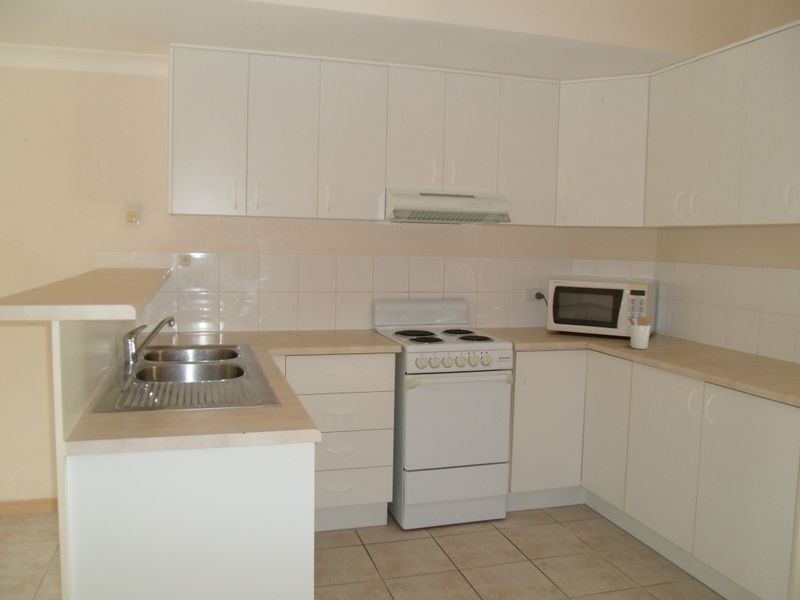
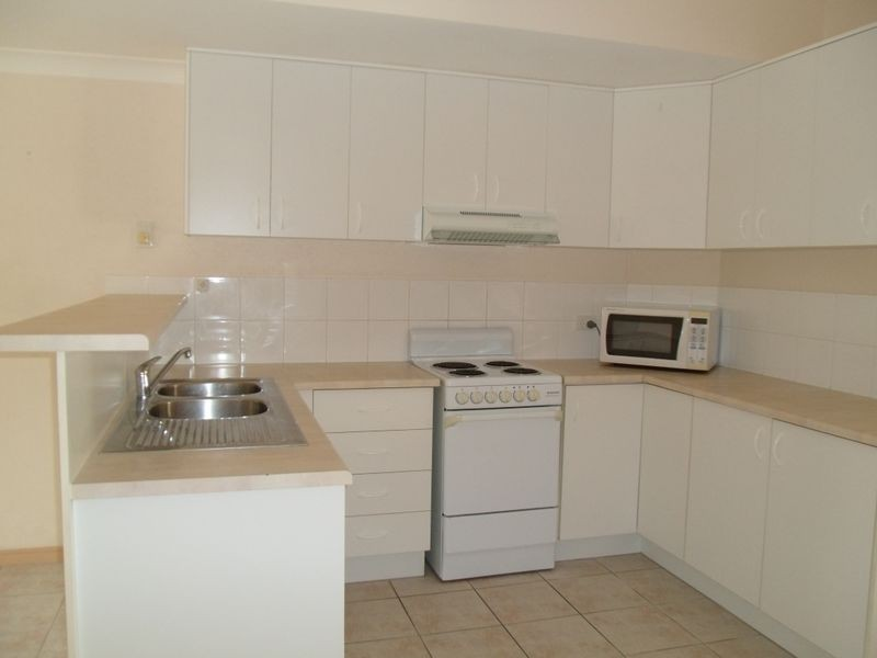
- utensil holder [627,313,653,350]
